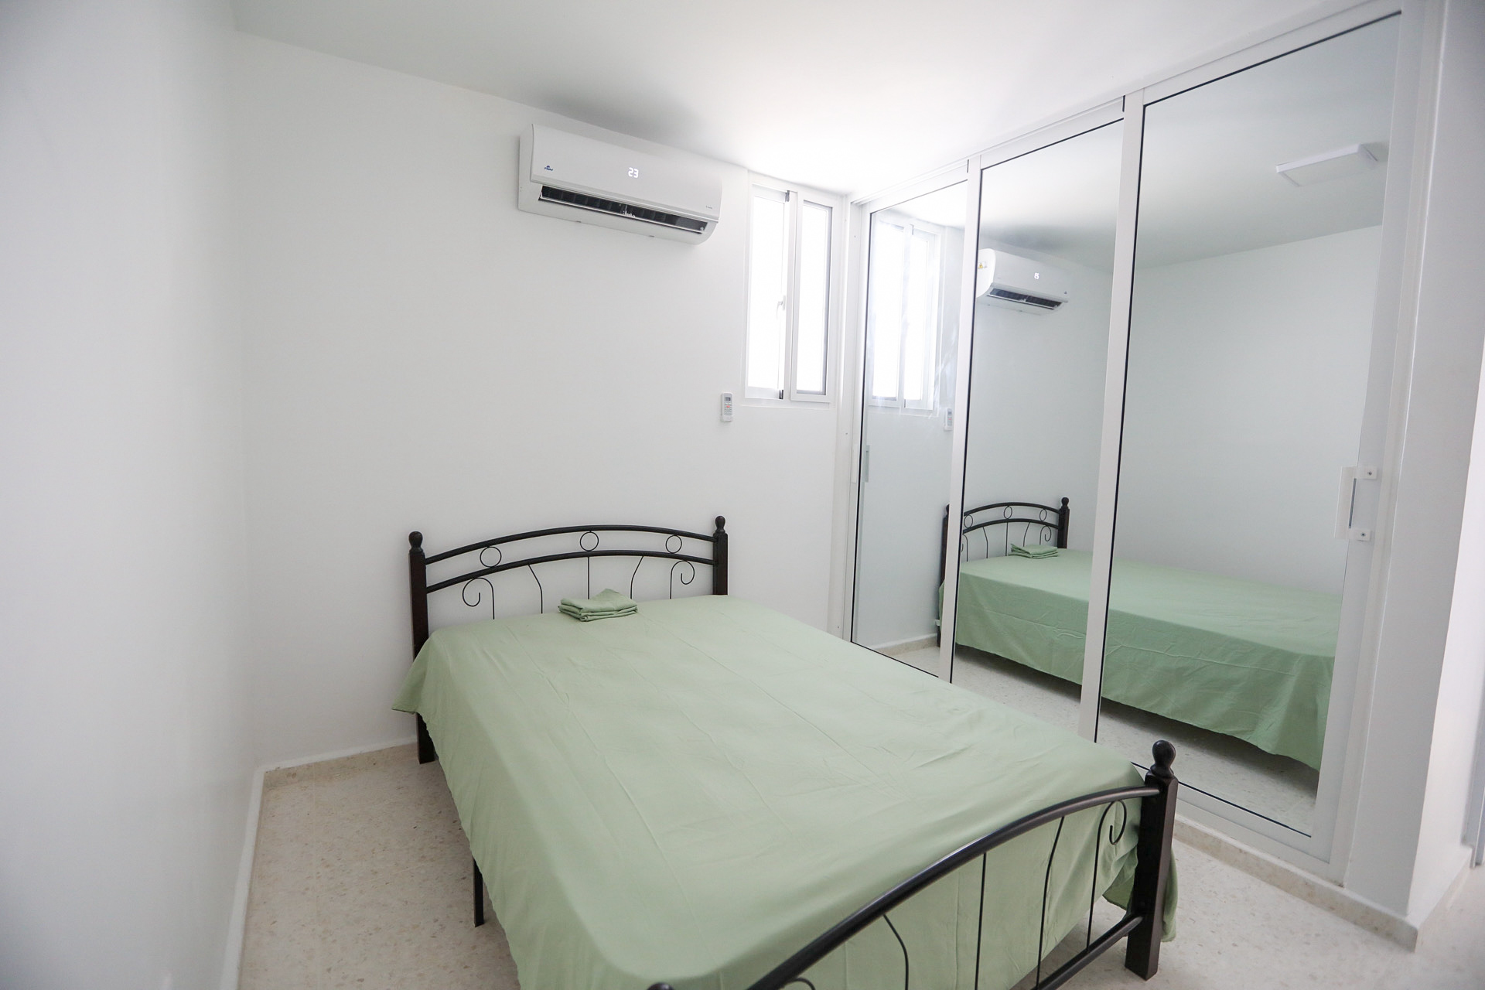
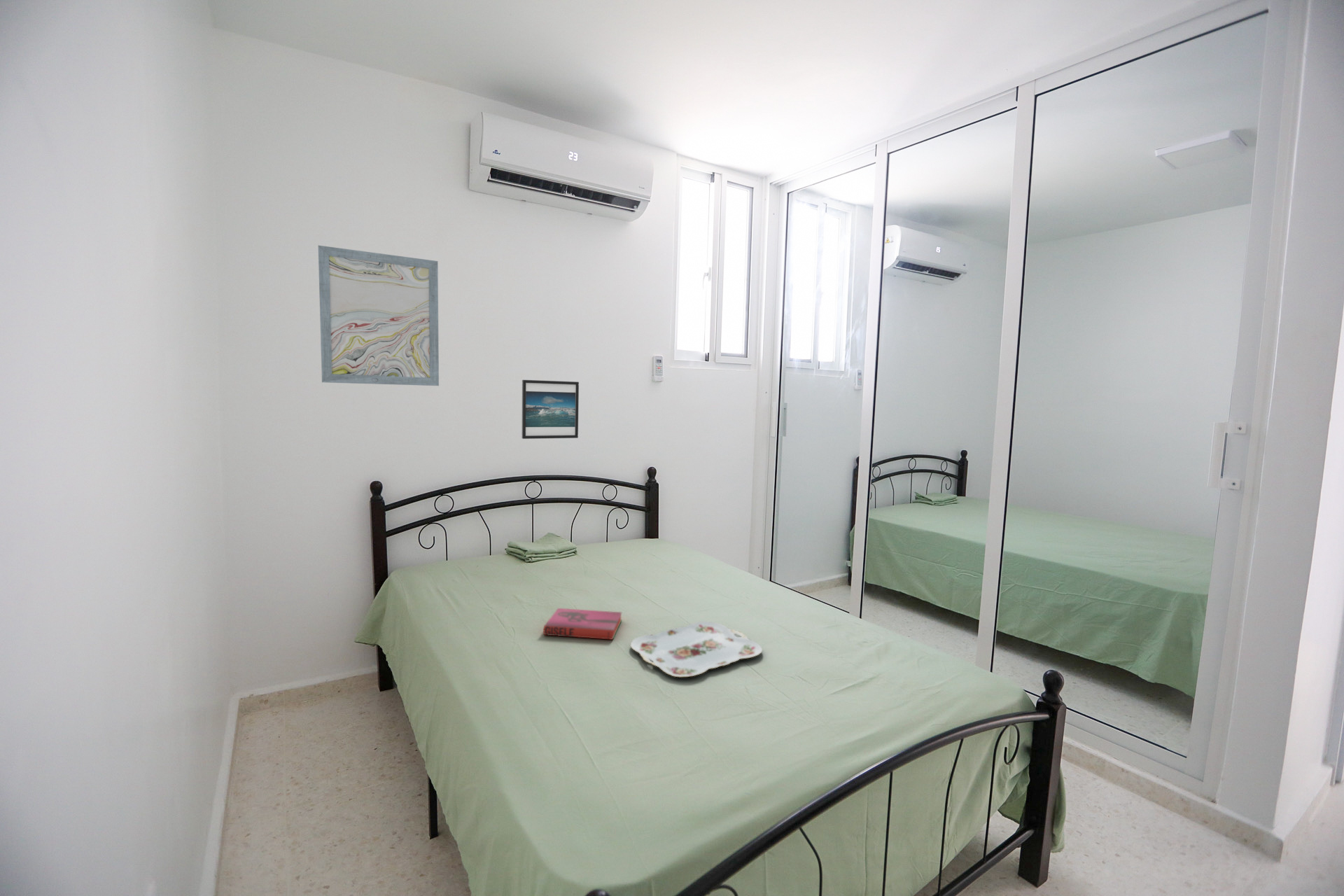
+ wall art [318,245,440,386]
+ serving tray [630,621,763,678]
+ hardback book [543,608,622,640]
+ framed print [521,379,580,440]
